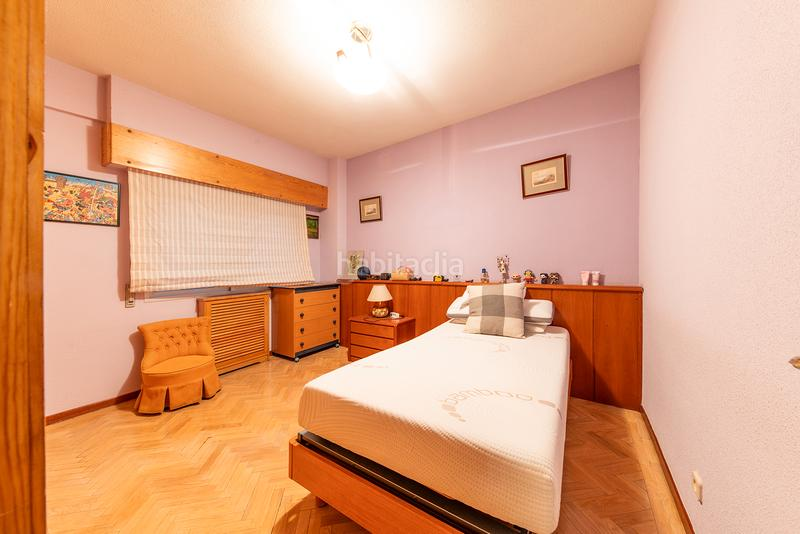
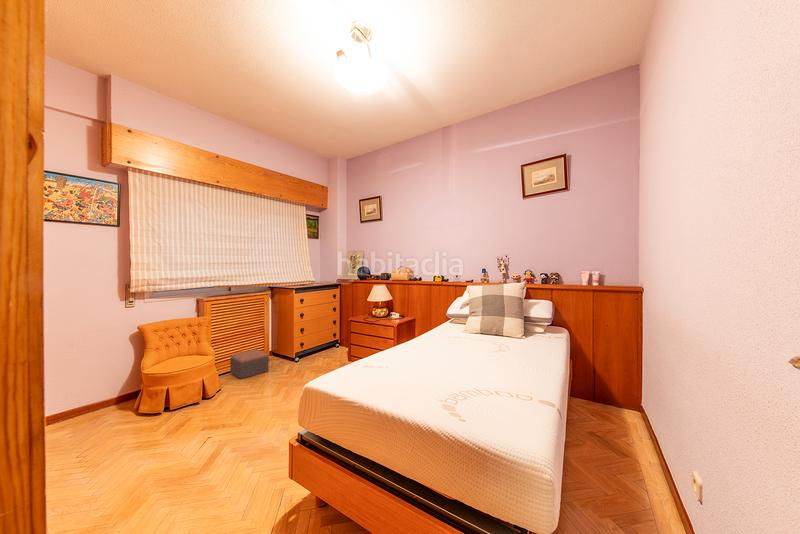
+ footstool [229,348,269,380]
